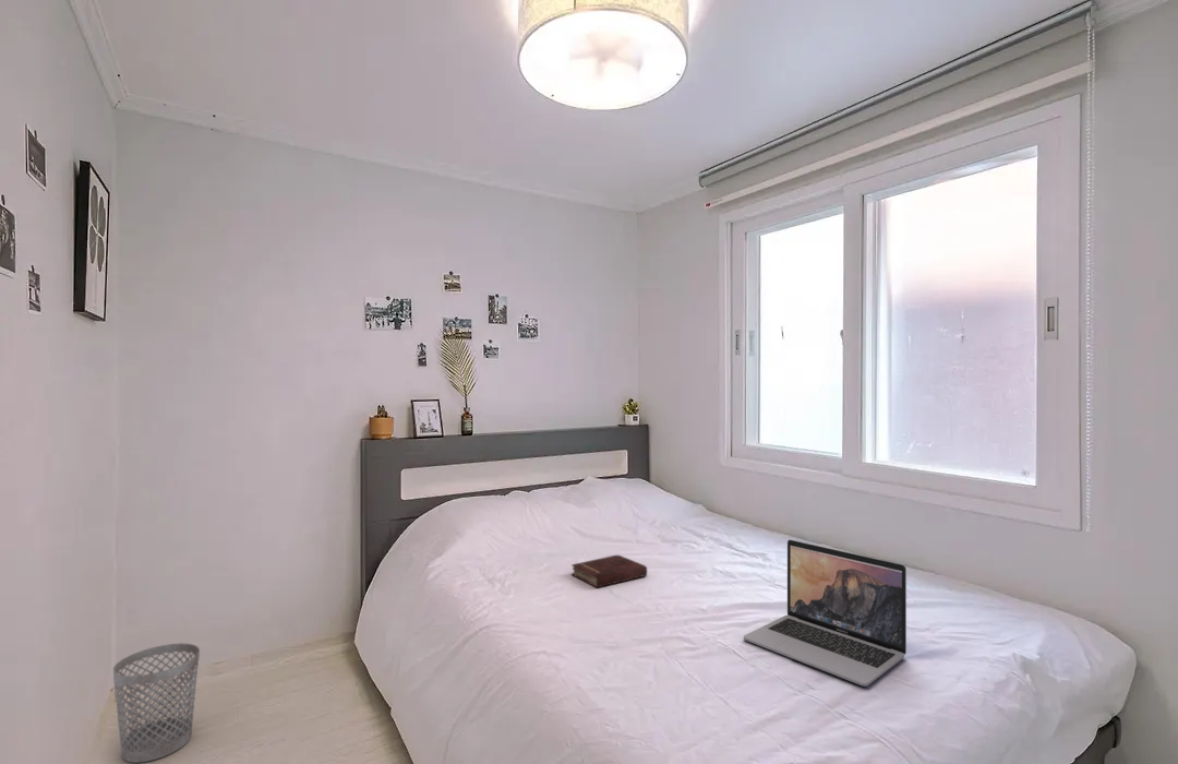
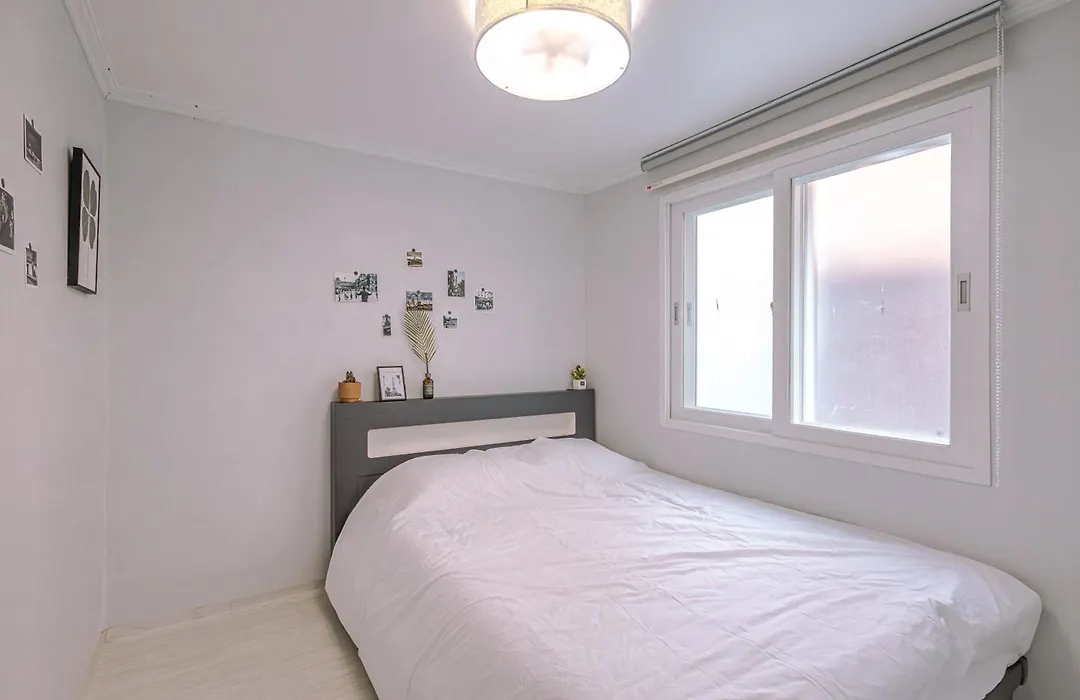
- wastebasket [112,642,201,764]
- hardback book [570,554,648,589]
- laptop [743,538,907,688]
